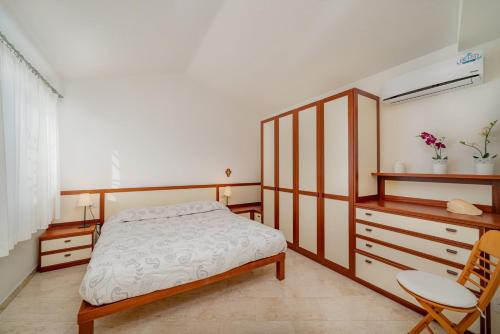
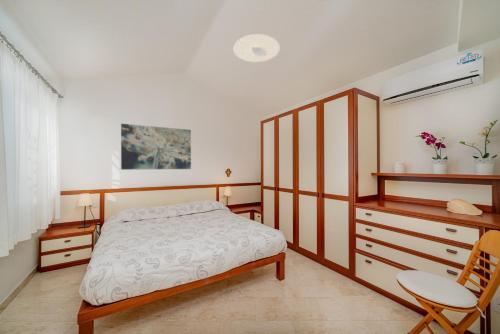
+ ceiling light [232,33,281,63]
+ wall art [120,123,192,171]
